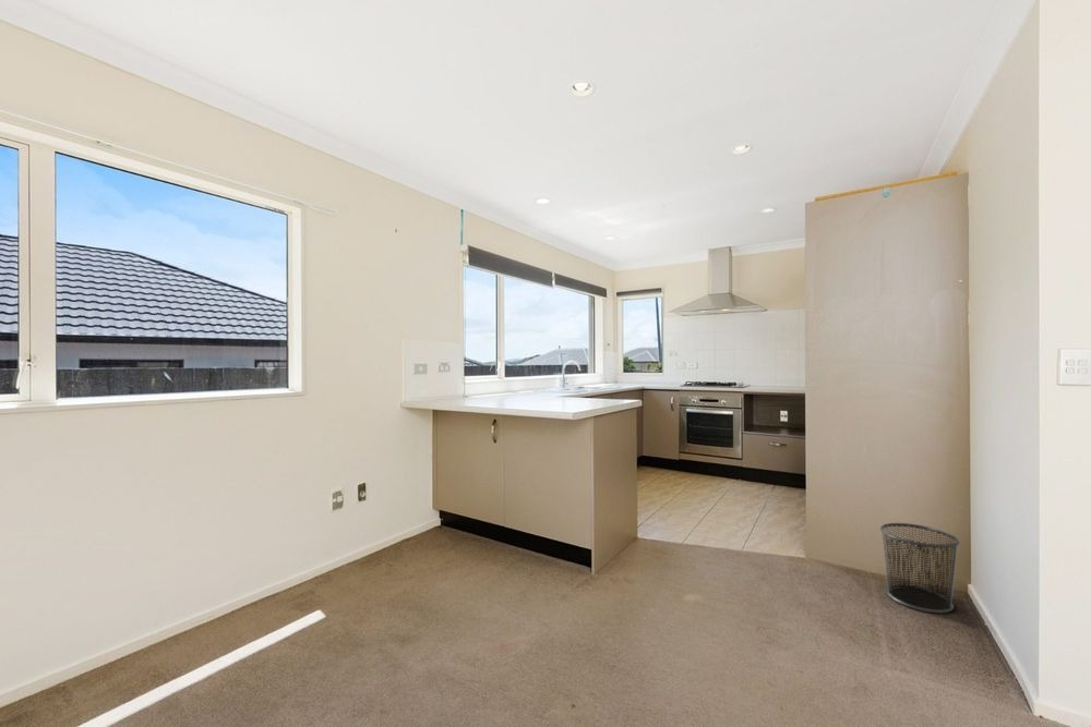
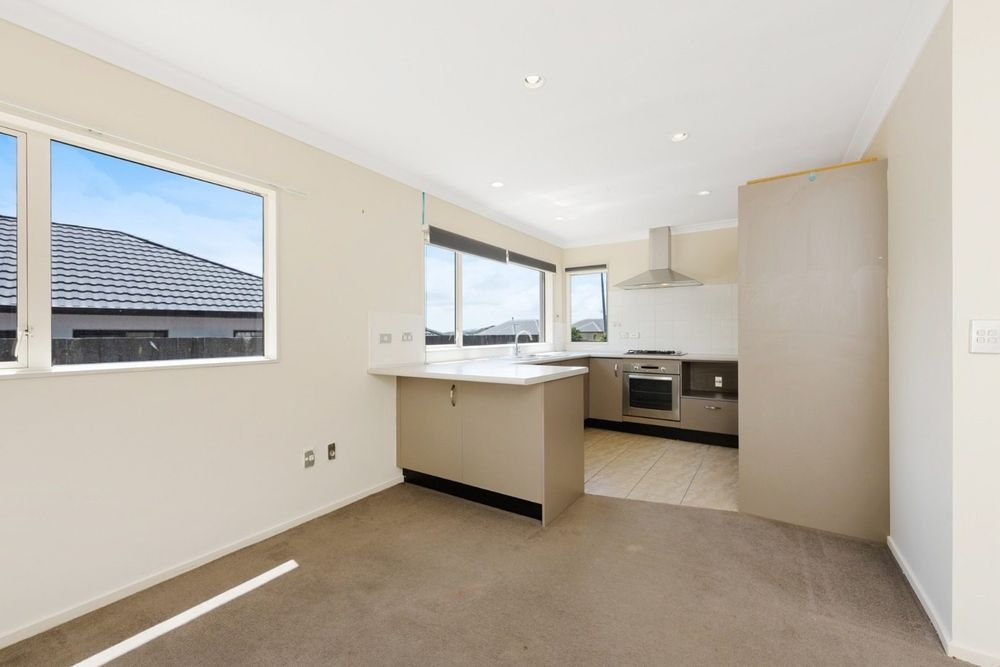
- waste bin [879,522,961,614]
